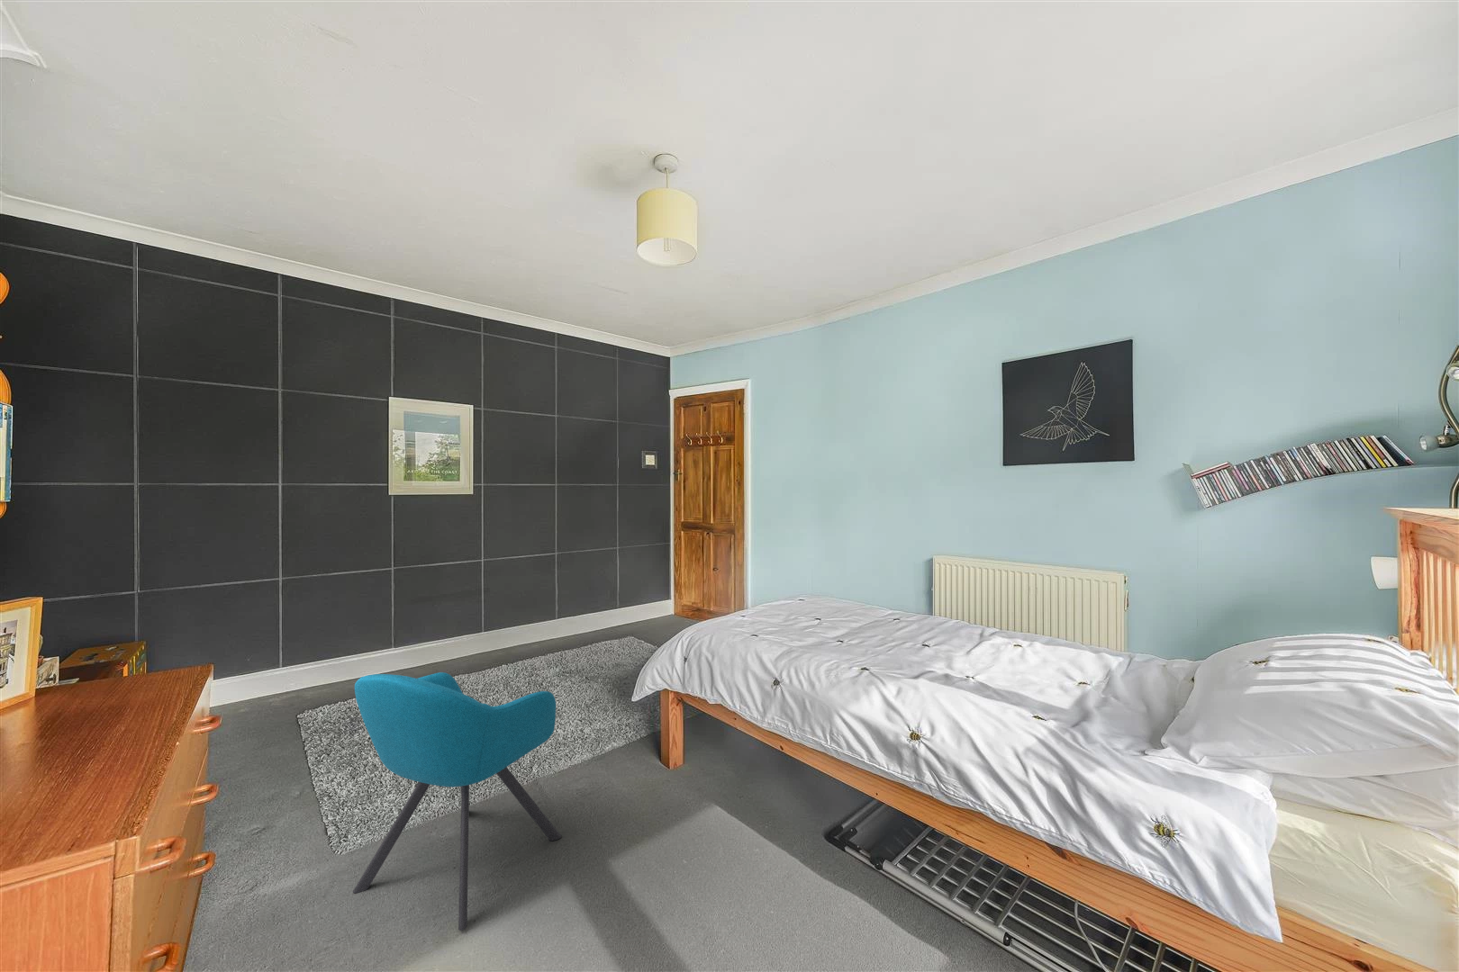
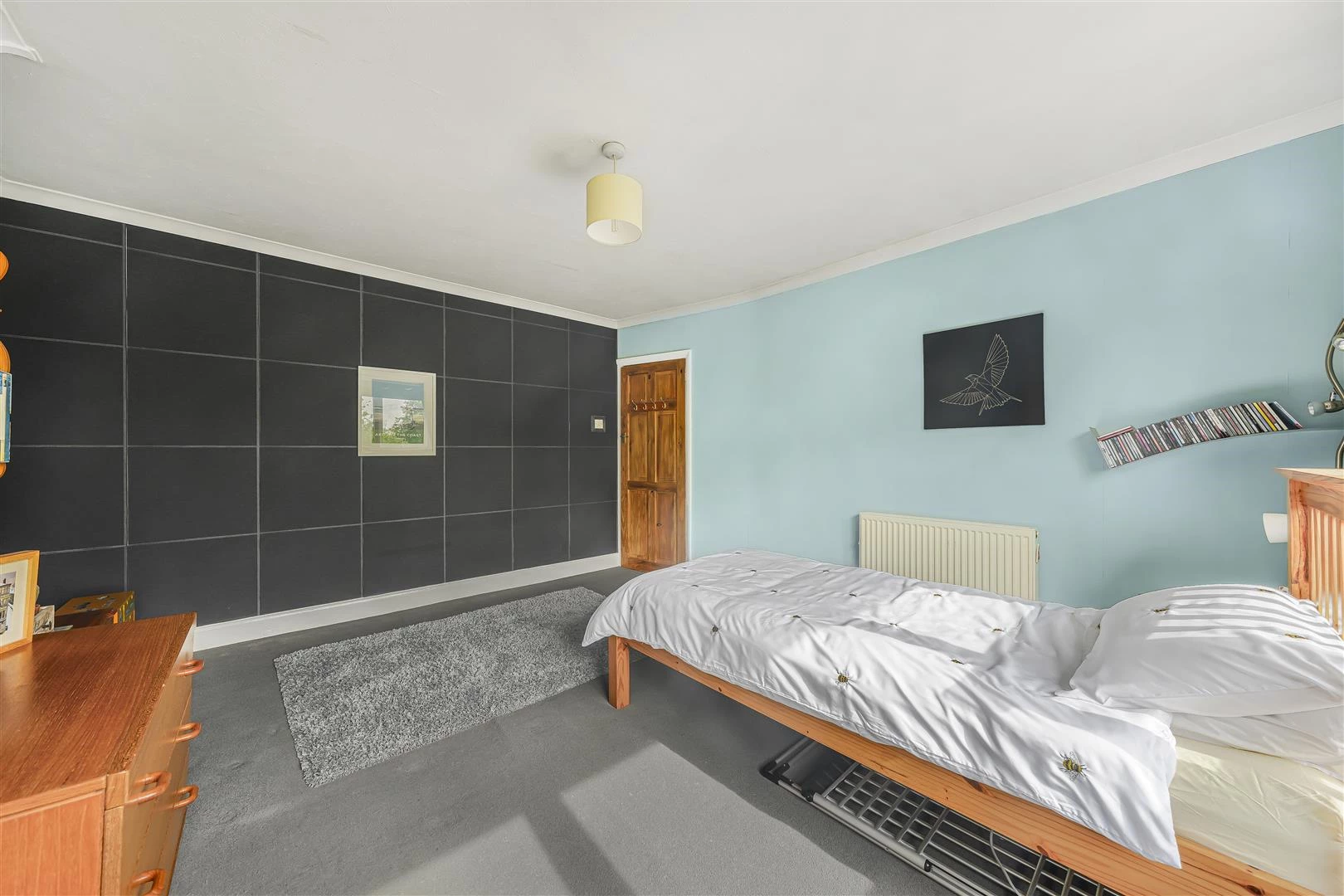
- chair [352,672,562,932]
